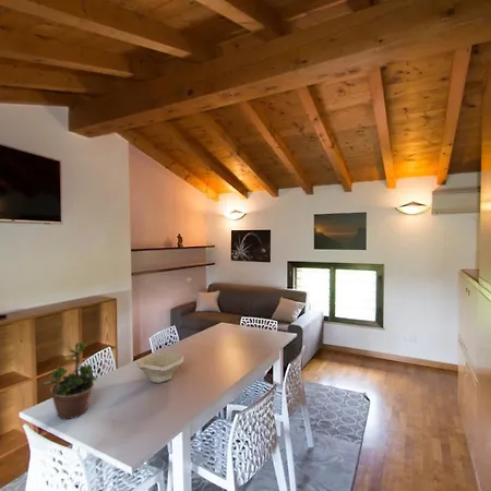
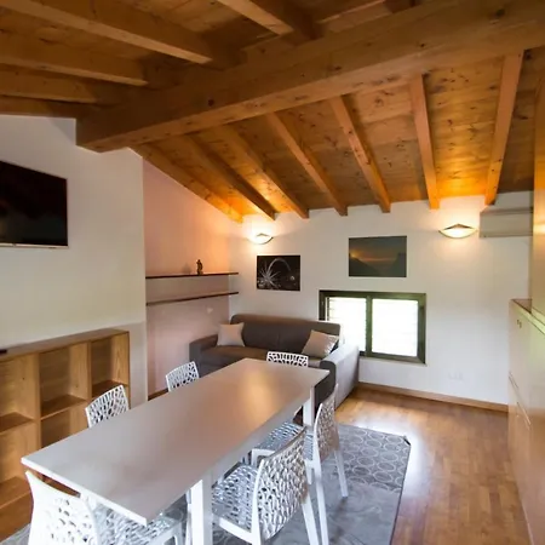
- potted plant [40,336,98,420]
- bowl [135,352,184,384]
